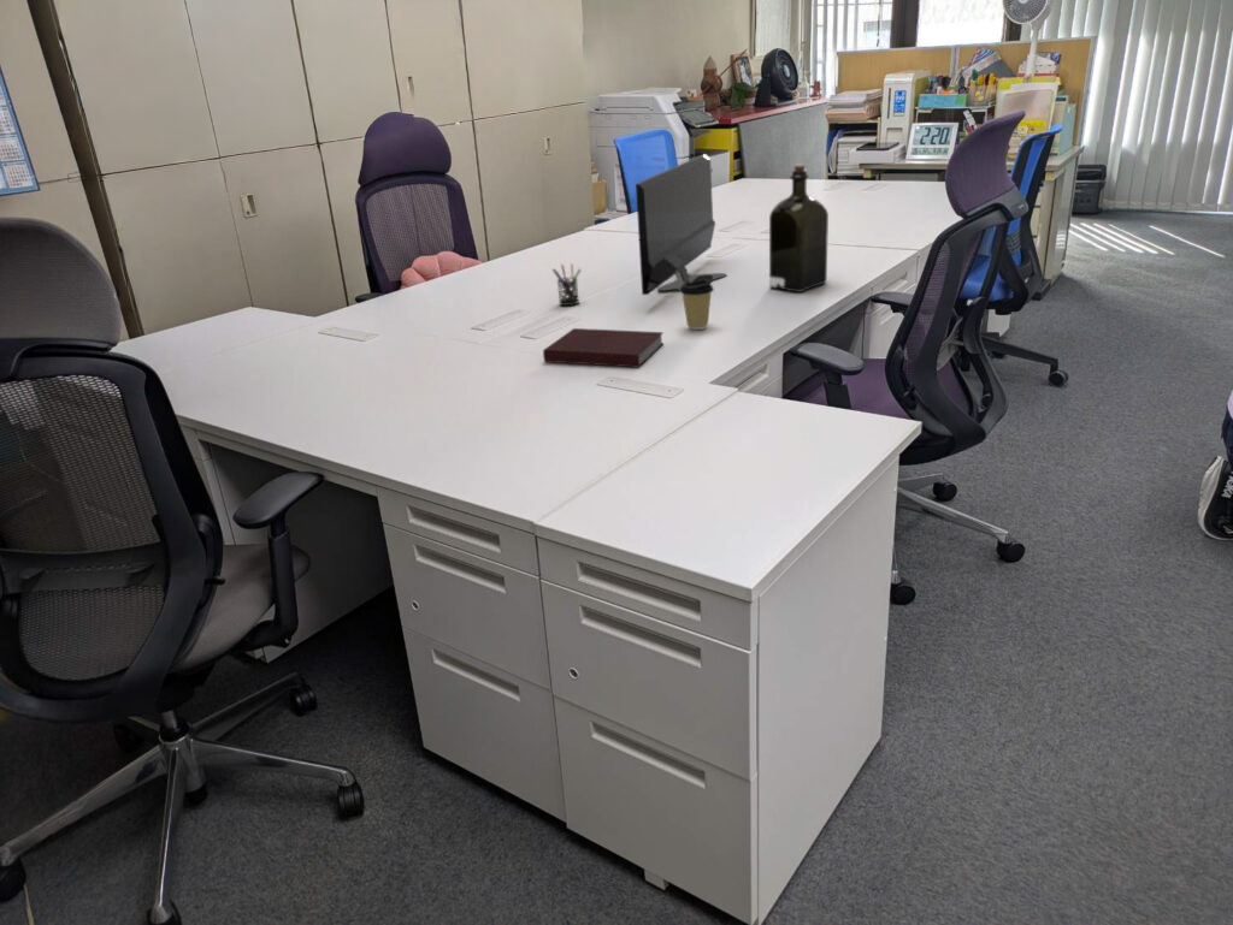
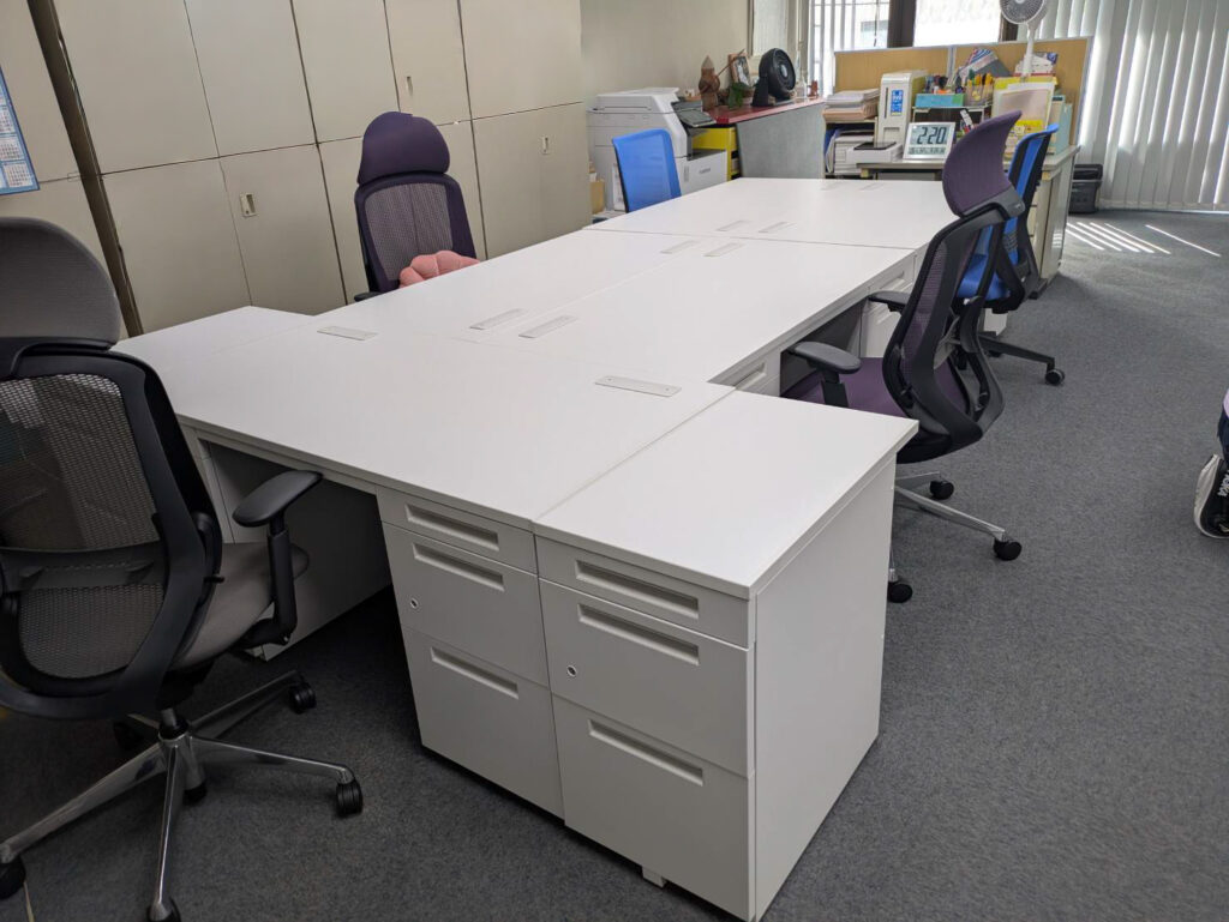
- pen holder [551,262,583,307]
- notebook [542,327,665,368]
- liquor [768,162,830,293]
- monitor [635,153,727,296]
- coffee cup [678,280,715,331]
